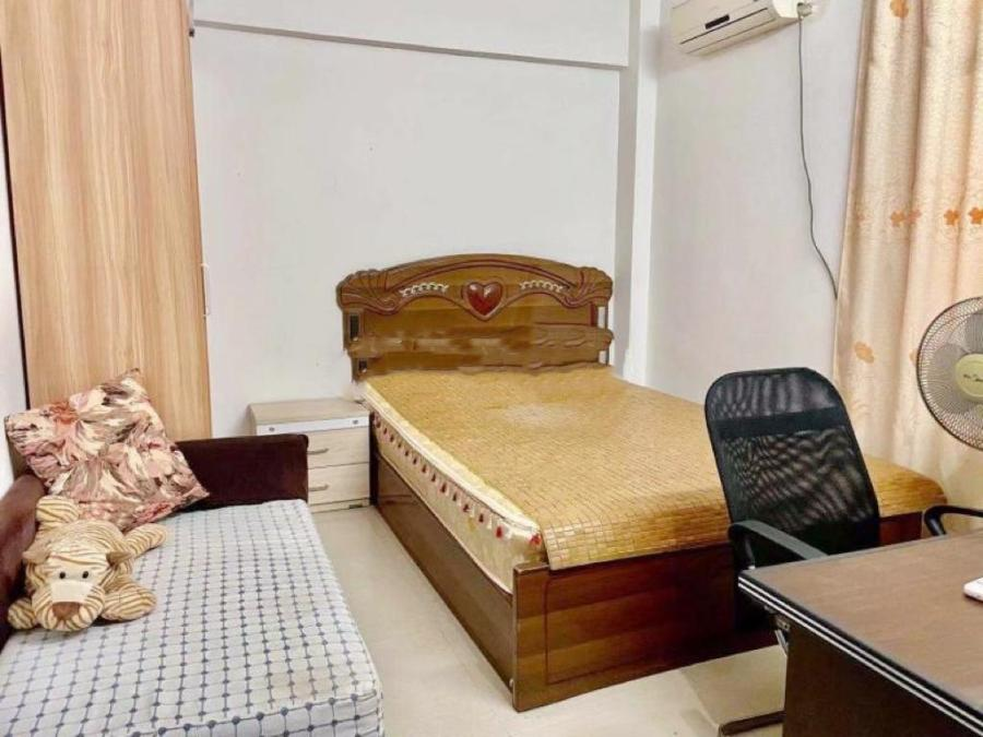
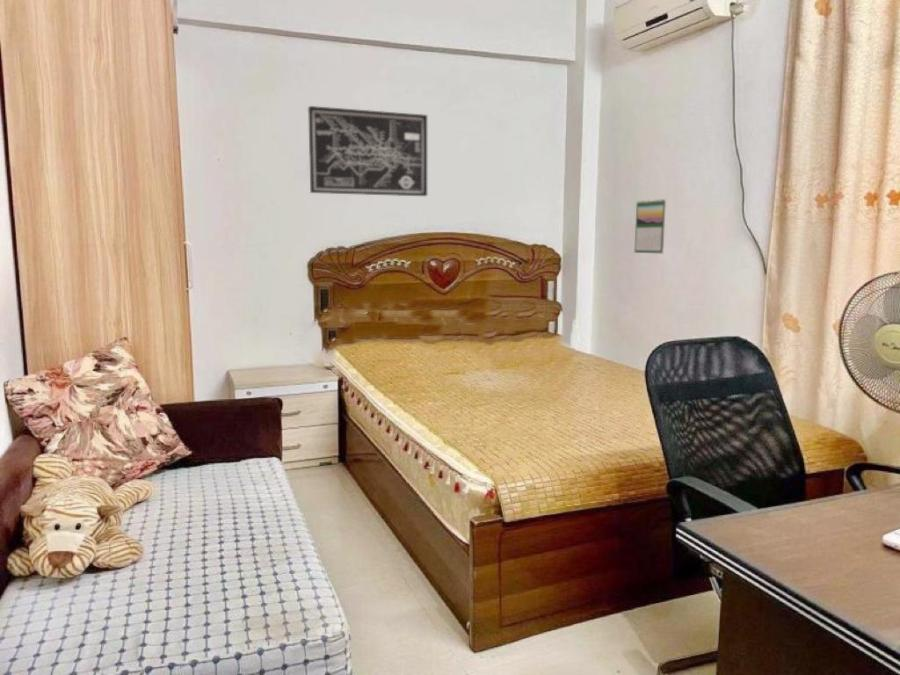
+ calendar [633,198,667,254]
+ wall art [307,105,428,197]
